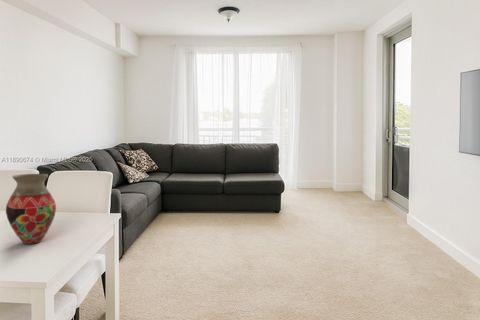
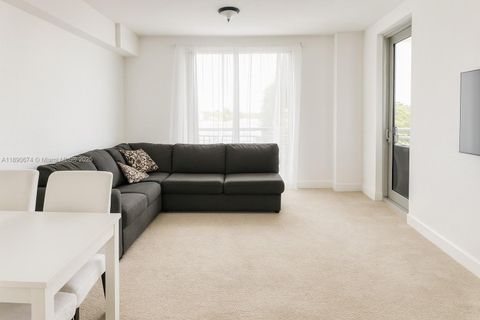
- vase [5,173,57,245]
